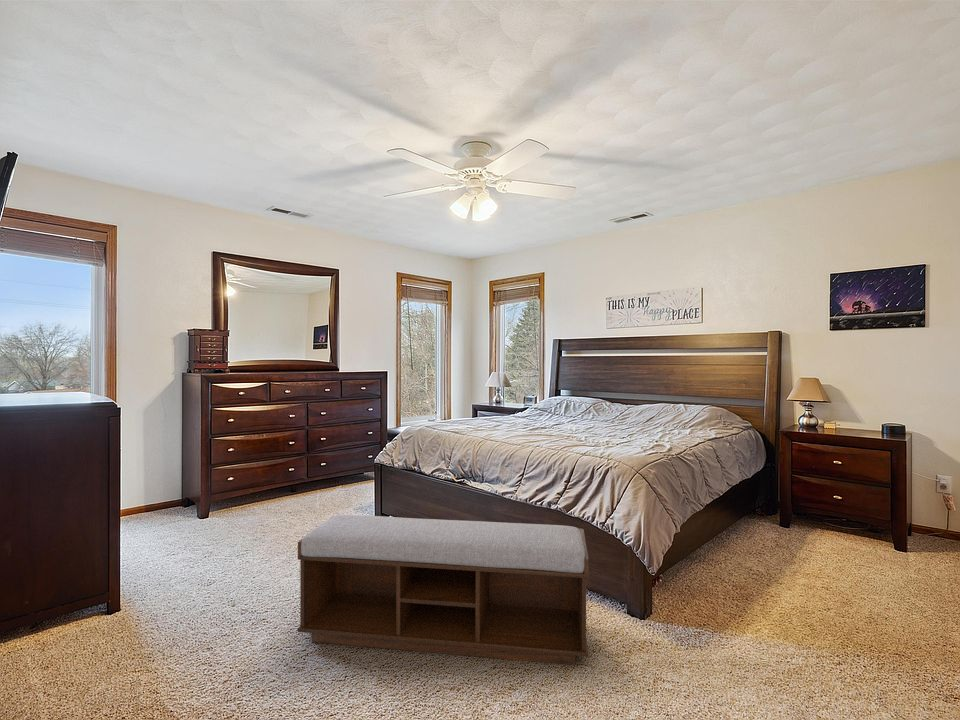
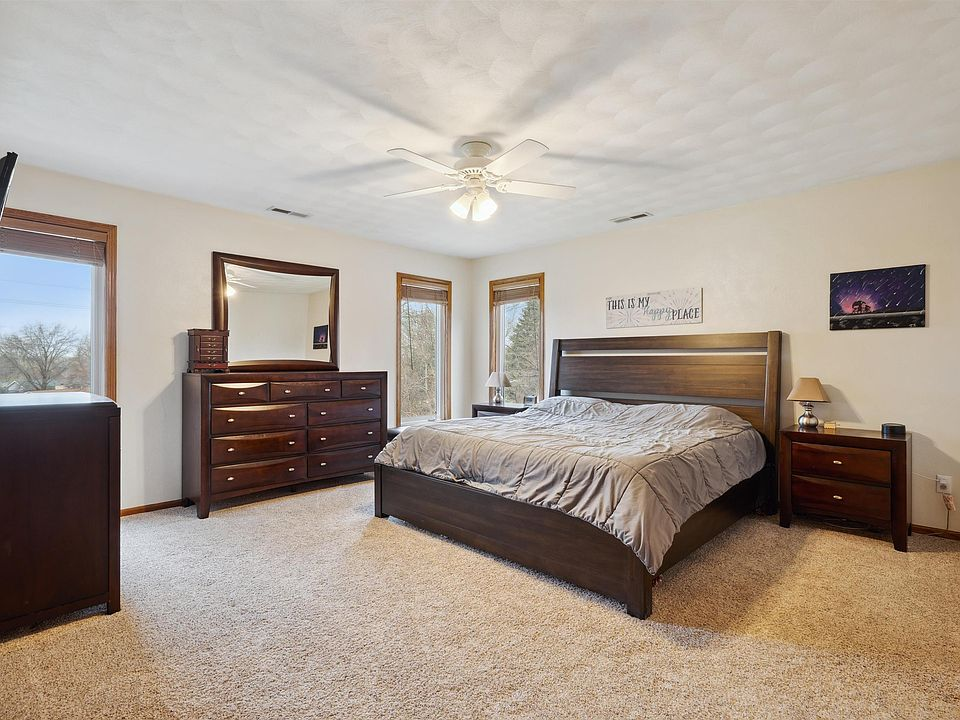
- bench [297,514,590,666]
